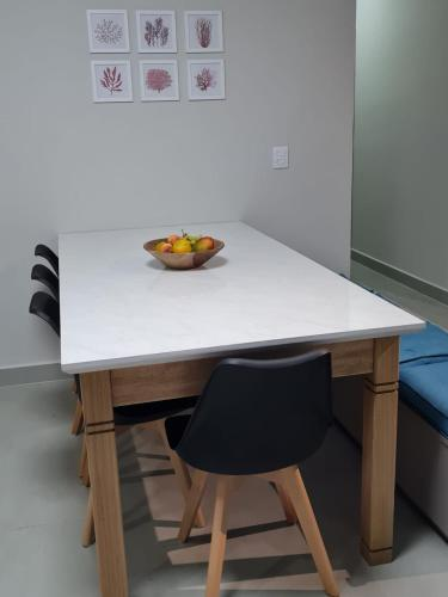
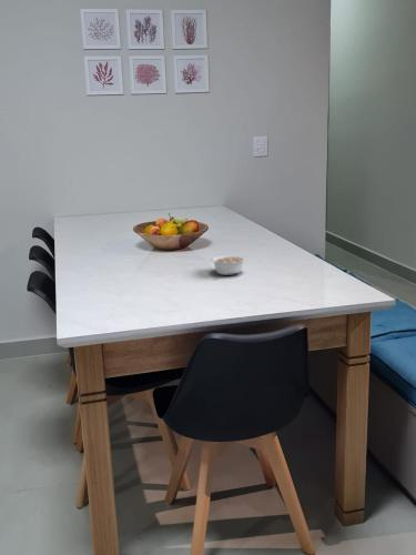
+ legume [210,254,247,276]
